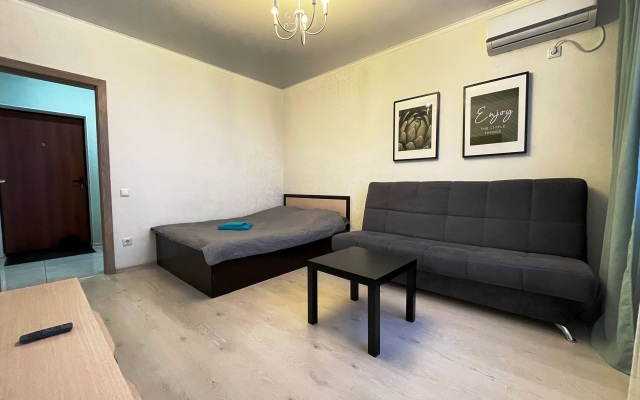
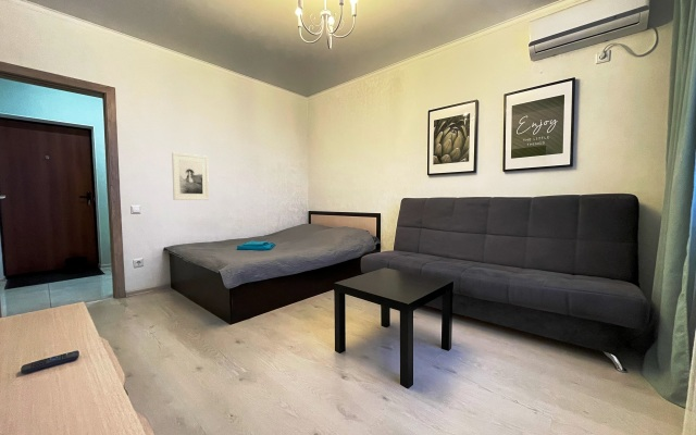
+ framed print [171,151,210,201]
